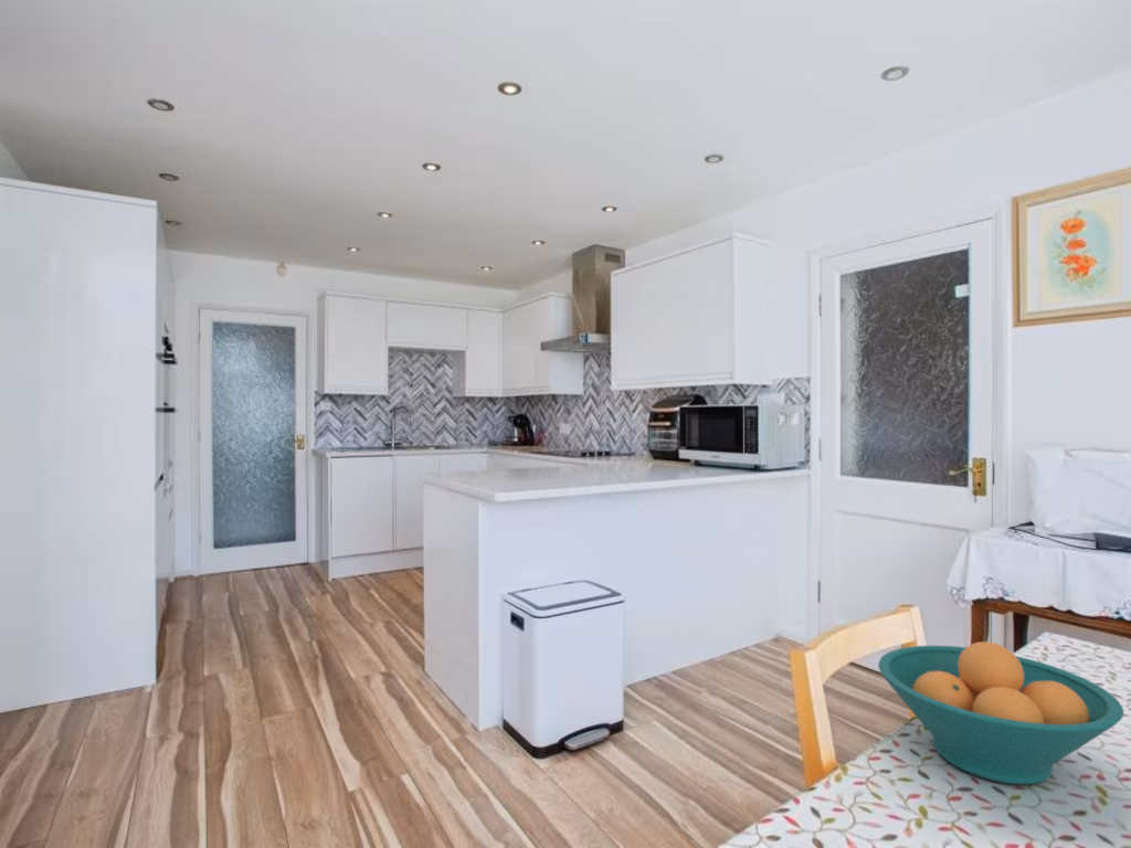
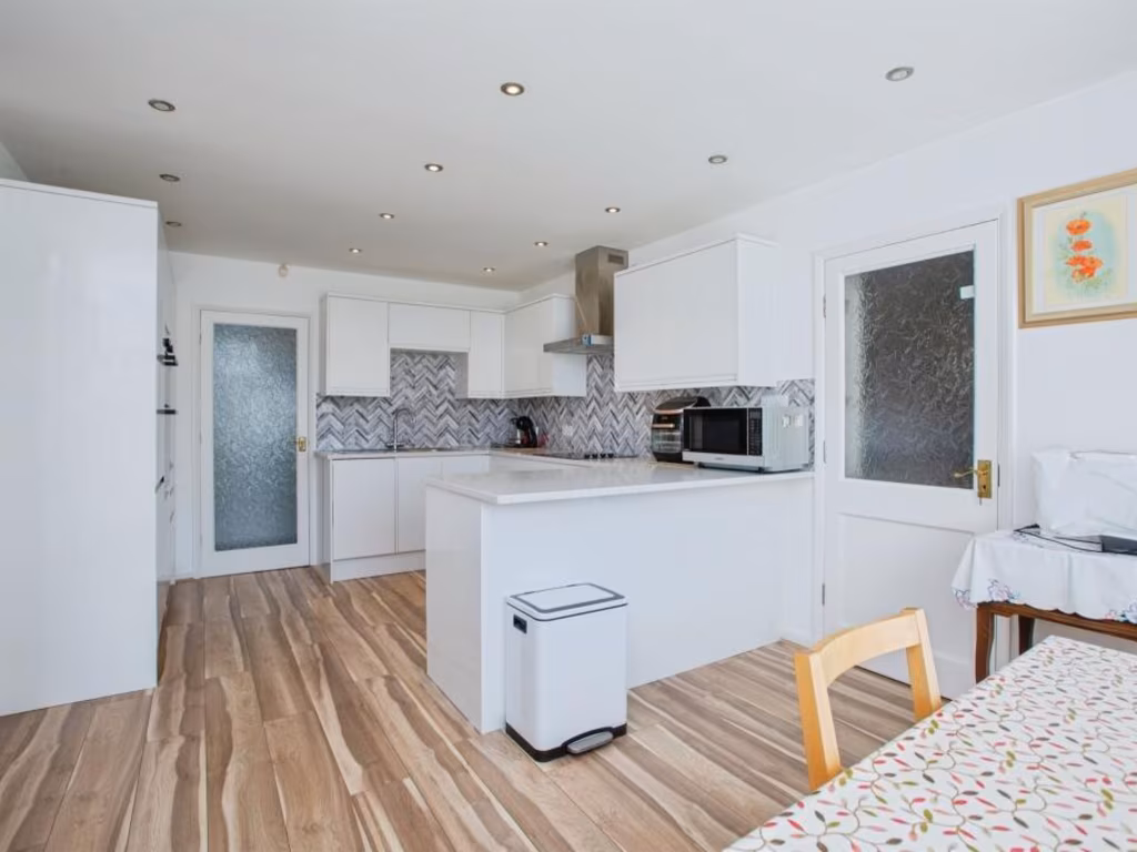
- fruit bowl [877,640,1124,786]
